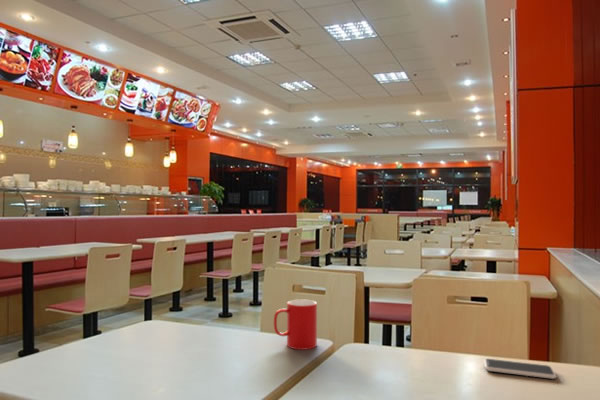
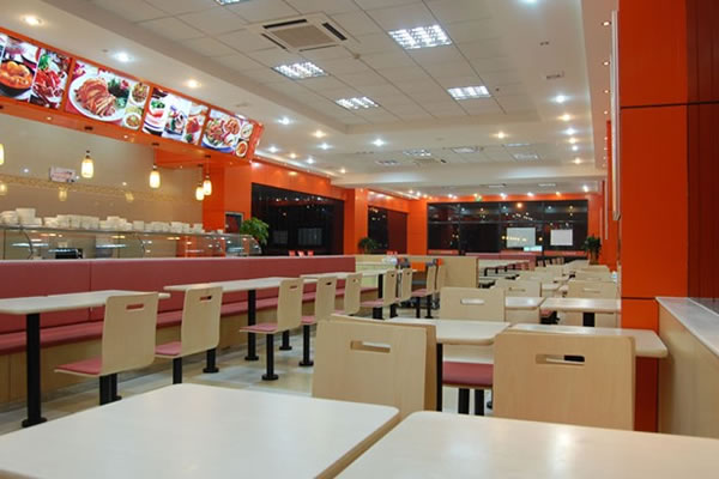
- cup [273,299,318,351]
- smartphone [483,358,557,380]
